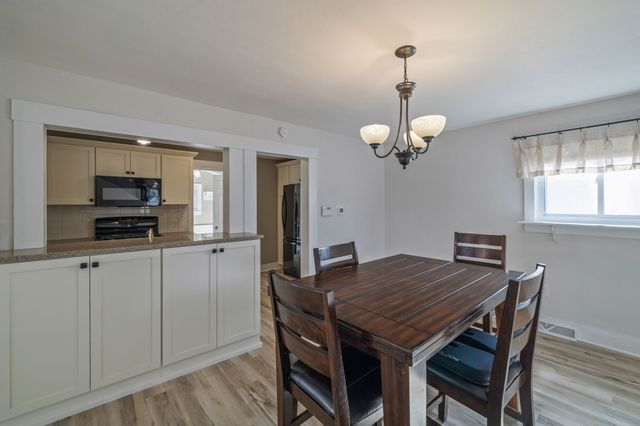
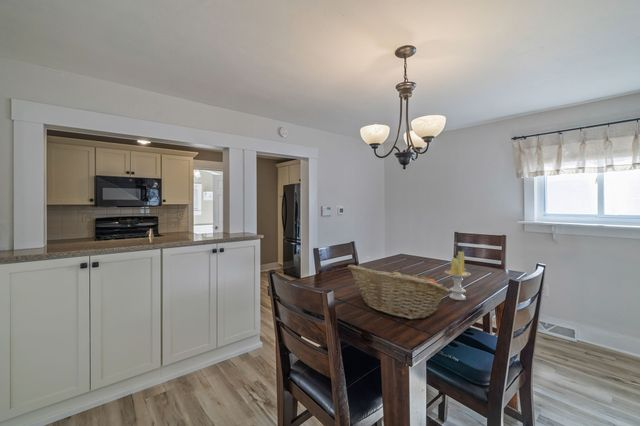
+ fruit basket [346,264,451,320]
+ candle [444,250,472,301]
